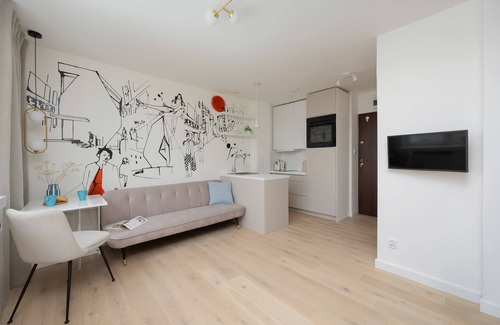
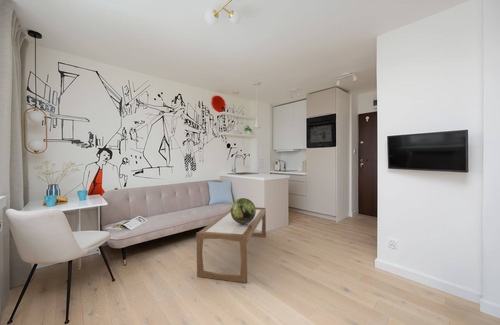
+ decorative sphere [230,197,256,224]
+ coffee table [195,206,267,284]
